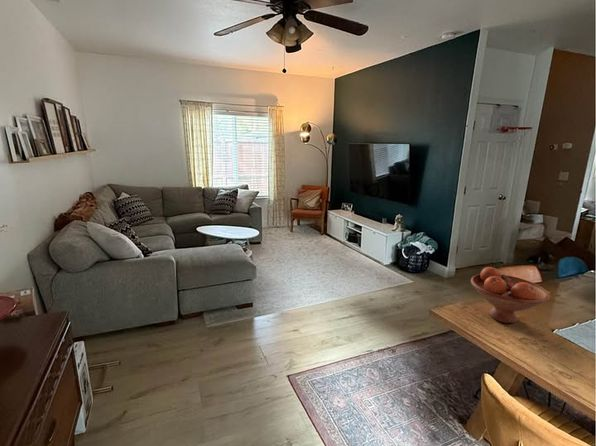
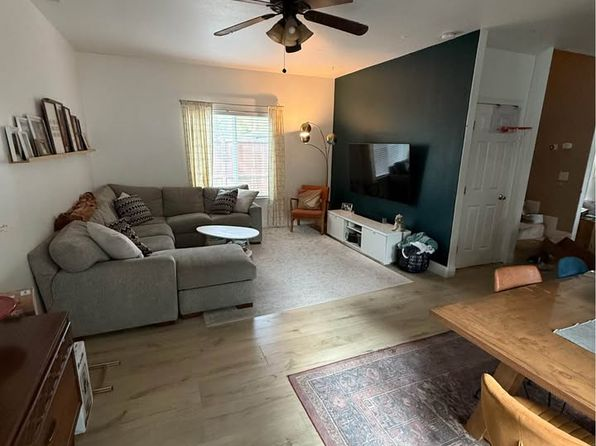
- fruit bowl [470,266,551,324]
